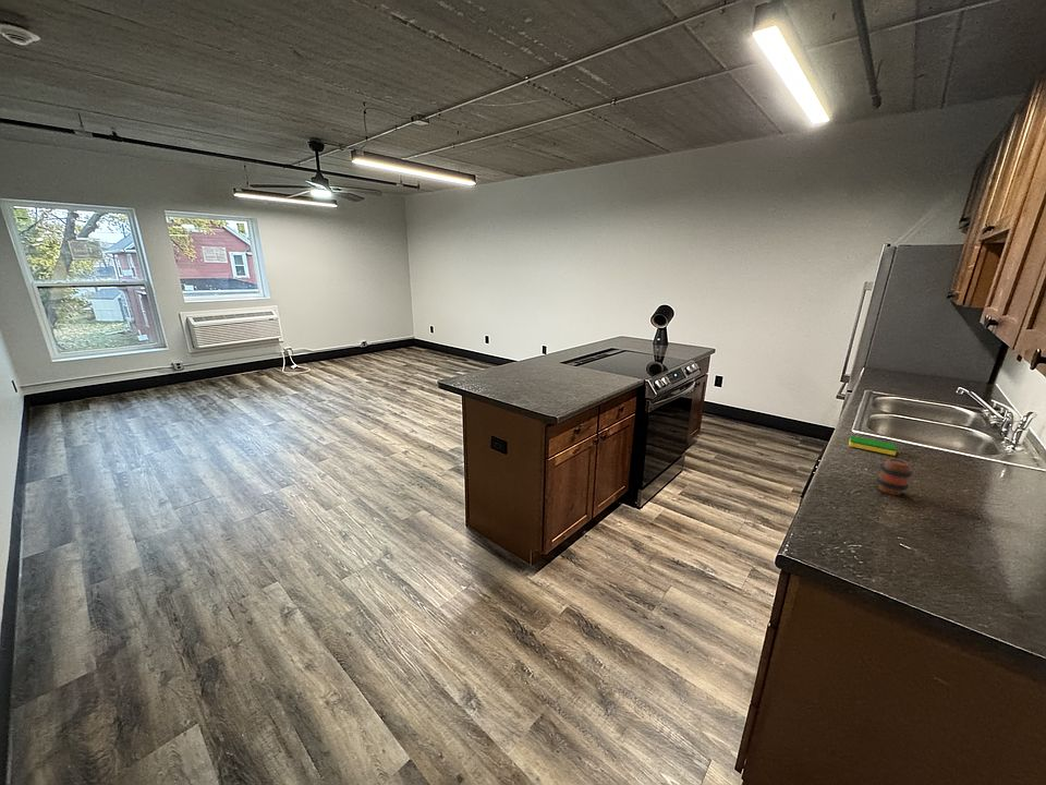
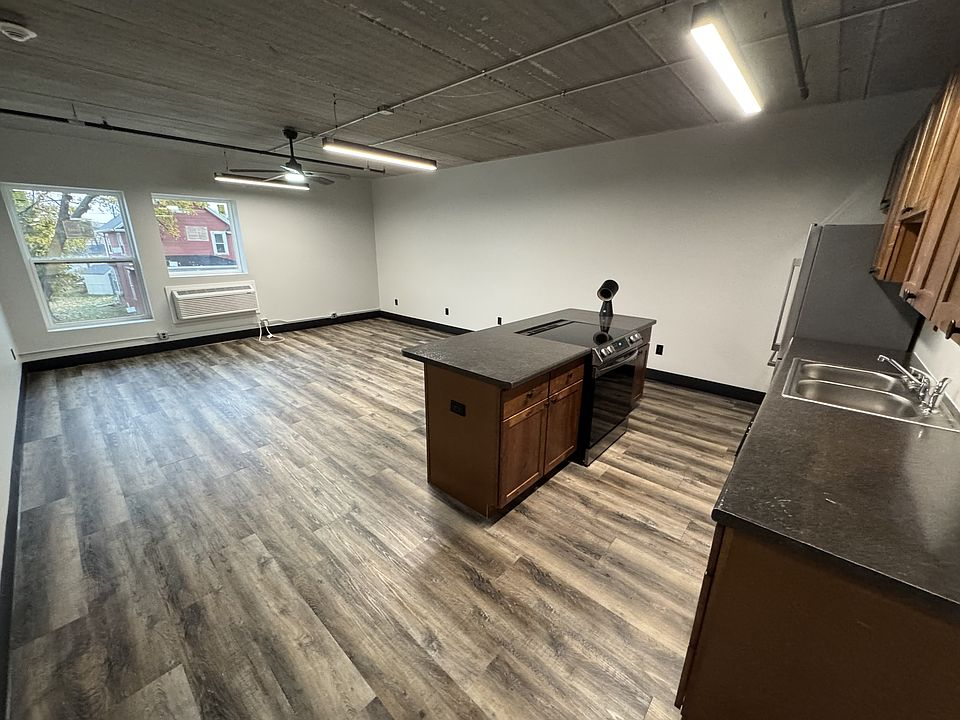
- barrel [875,458,914,496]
- dish sponge [848,435,898,457]
